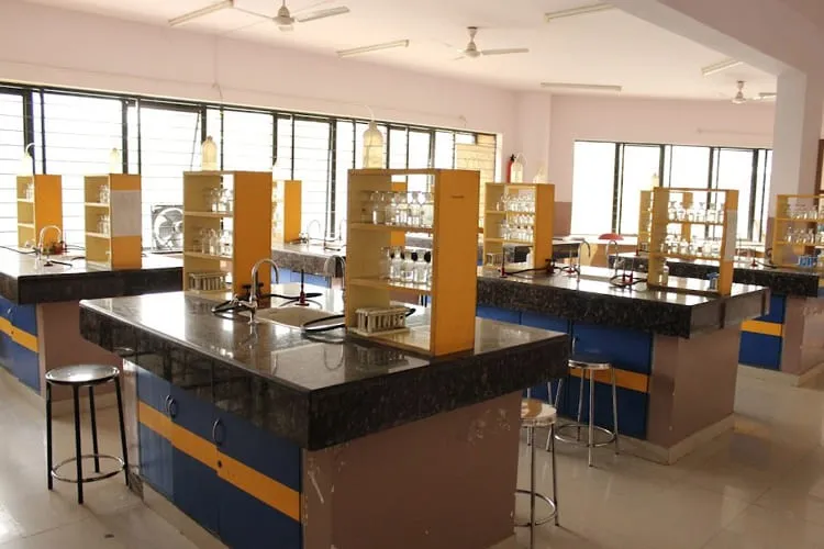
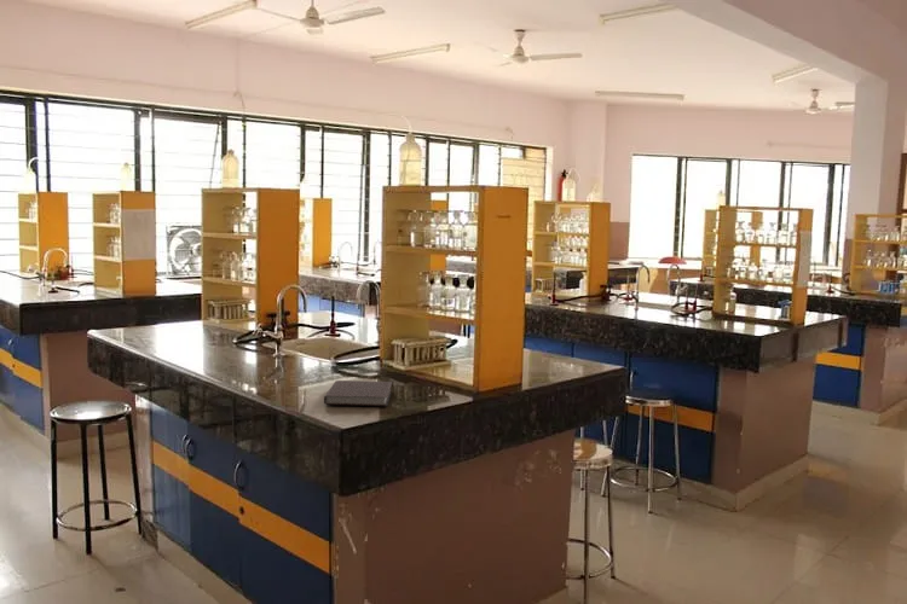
+ notebook [323,379,394,407]
